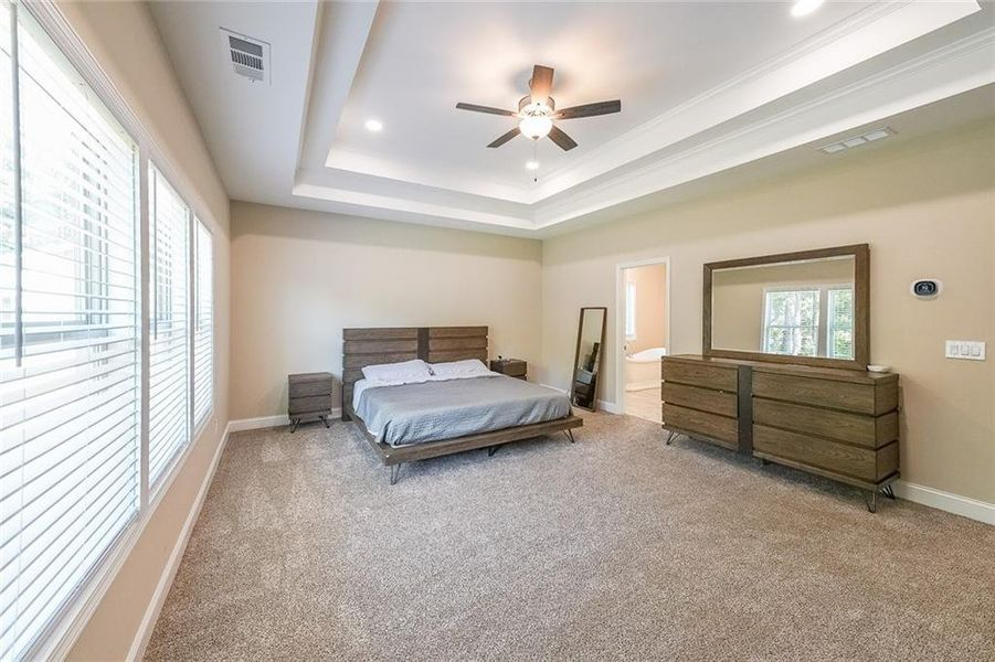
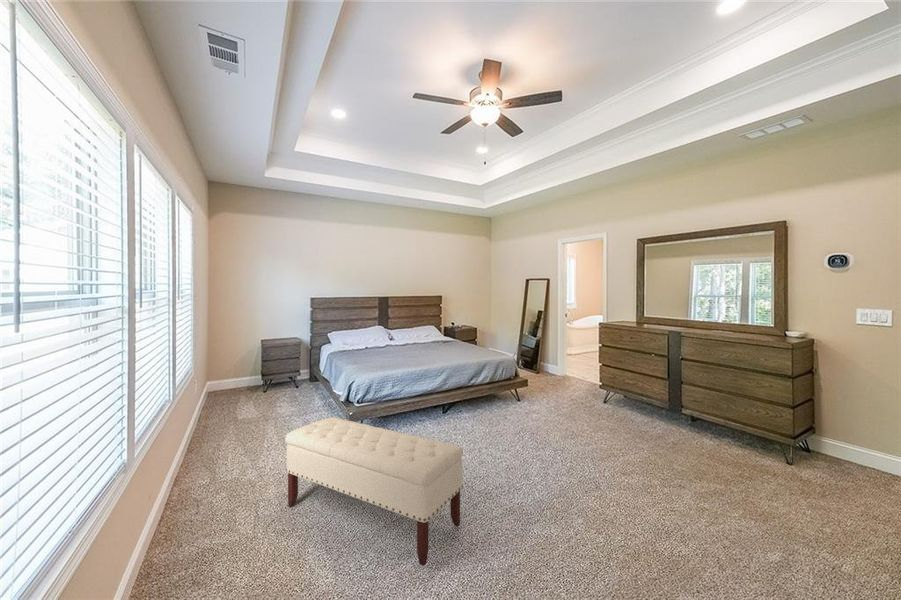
+ bench [284,416,464,567]
